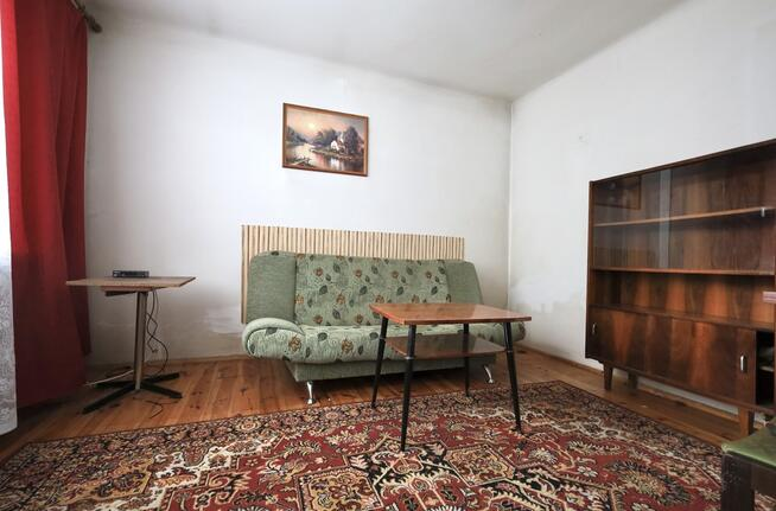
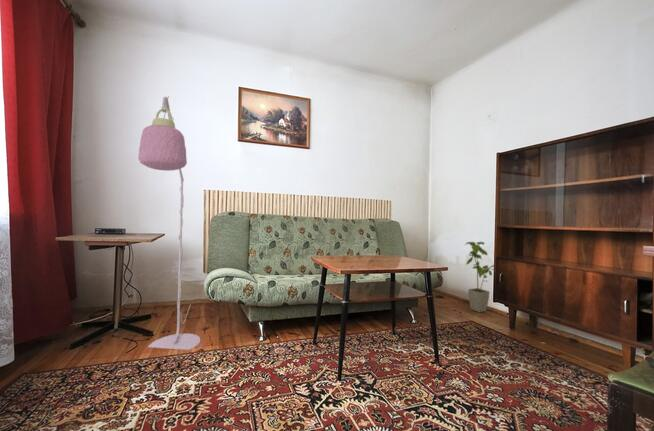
+ house plant [464,241,495,313]
+ floor lamp [137,95,202,351]
